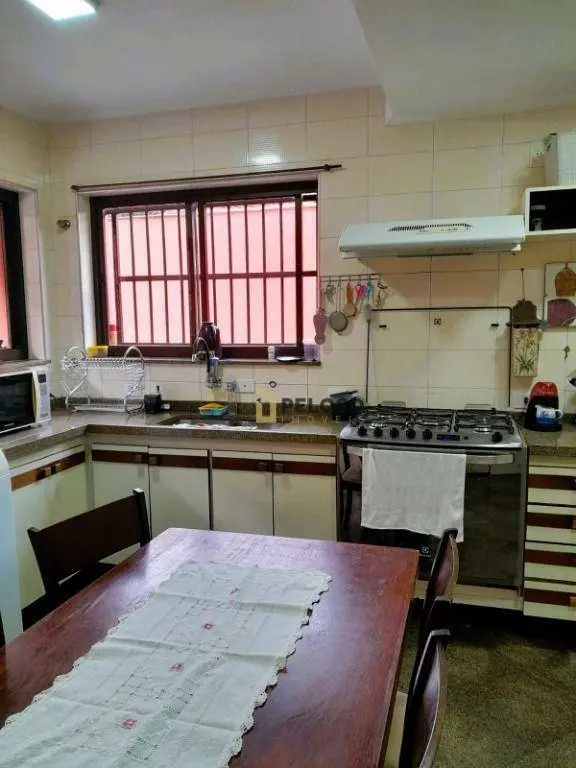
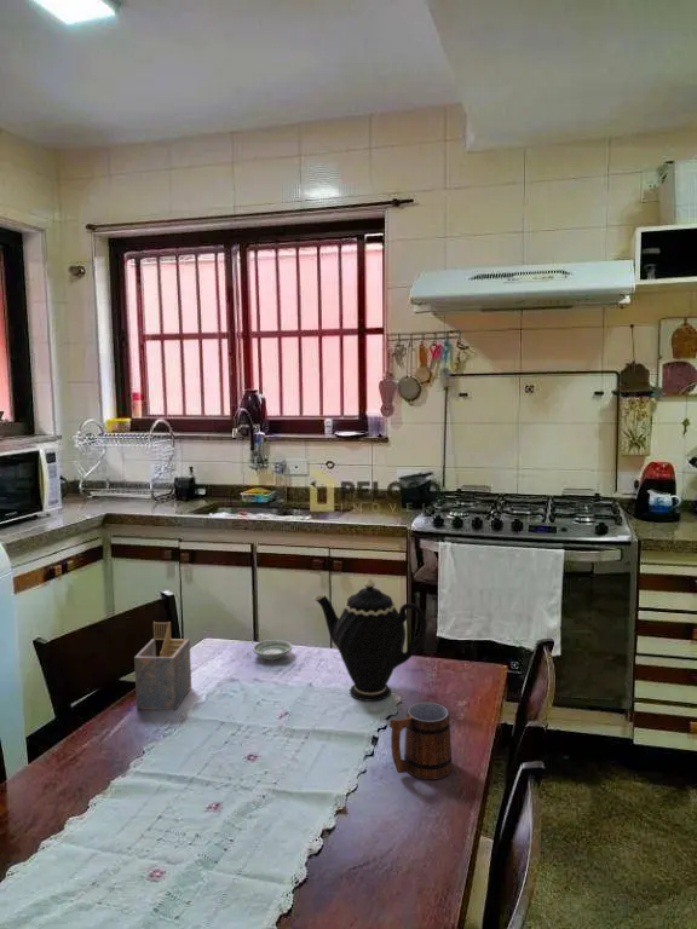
+ napkin holder [133,621,192,711]
+ saucer [252,639,294,662]
+ mug [388,700,454,780]
+ teapot [312,577,428,703]
